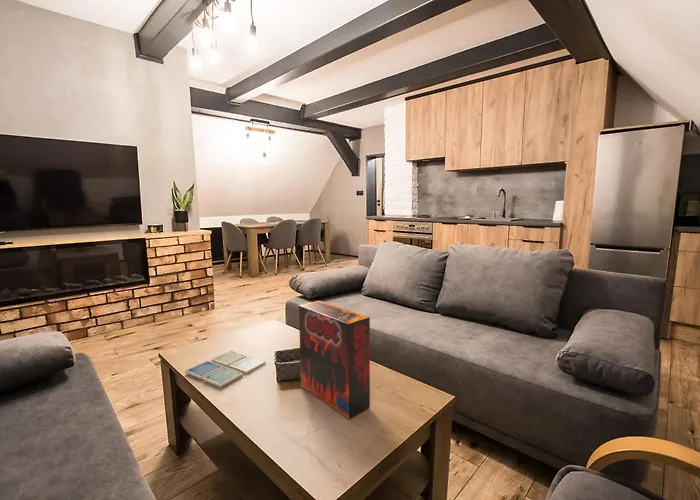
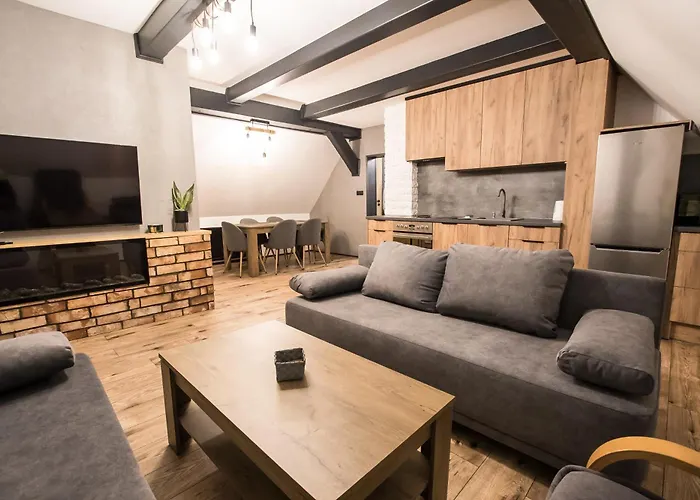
- board game [298,300,371,420]
- drink coaster [184,350,267,389]
